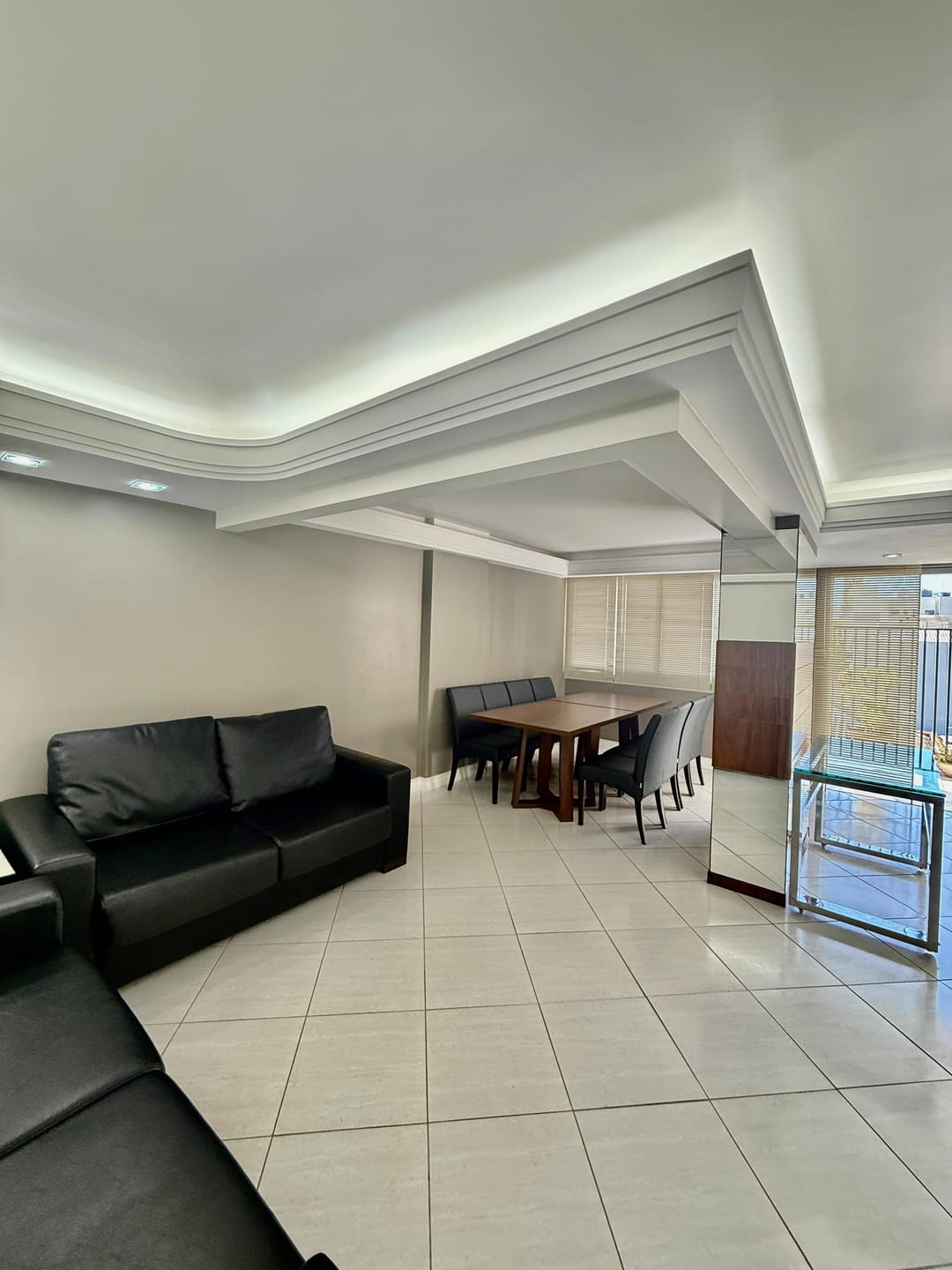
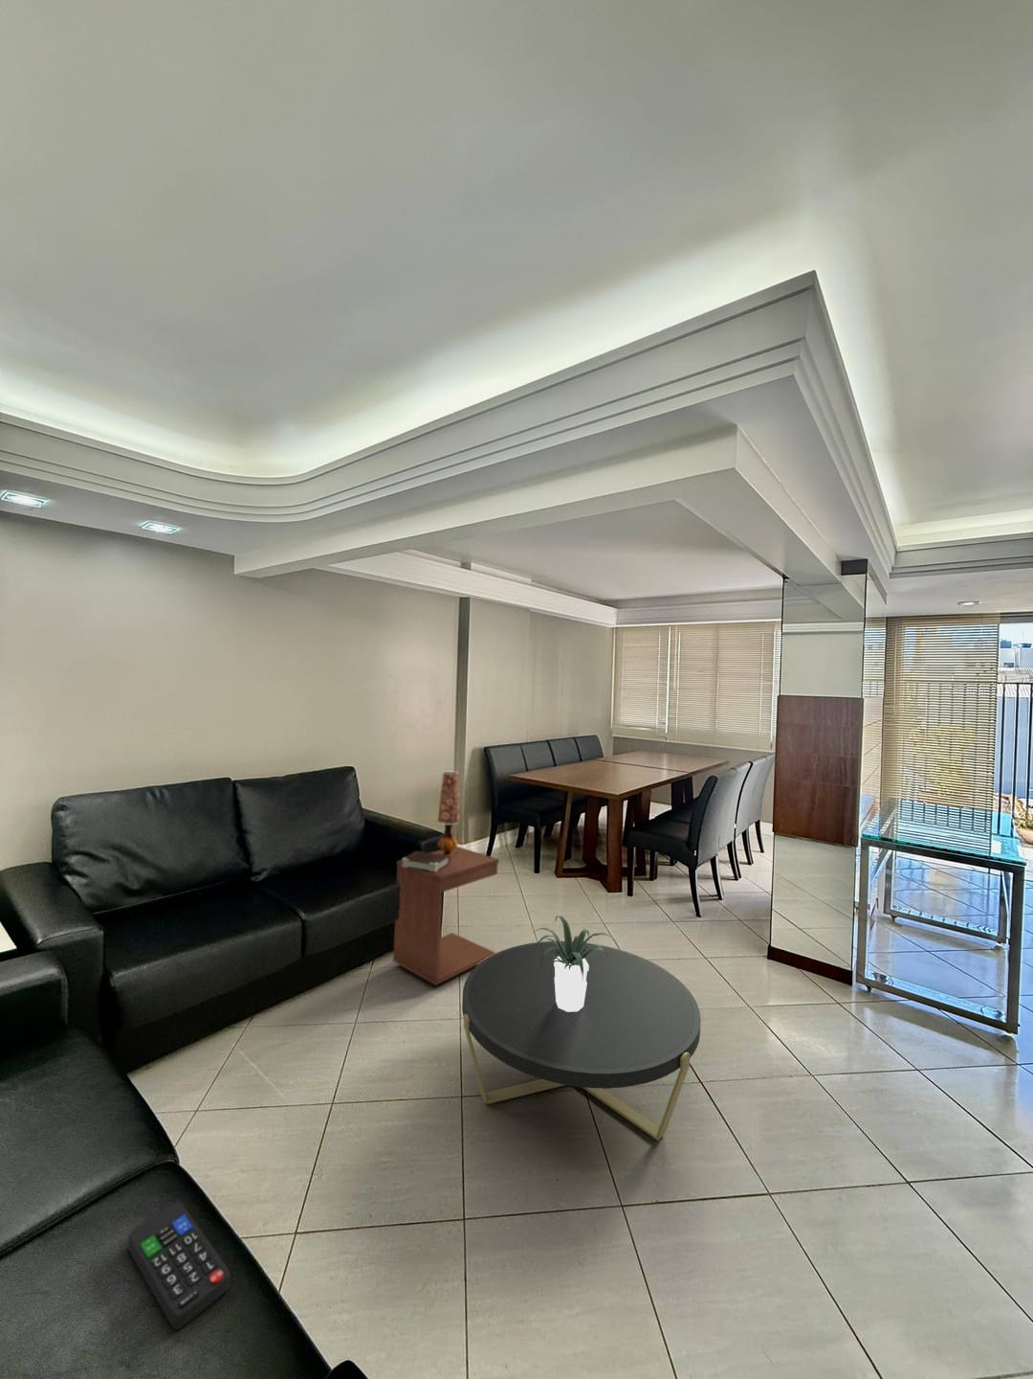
+ coffee table [461,940,702,1141]
+ side table [392,846,500,986]
+ remote control [127,1201,230,1330]
+ table lamp [436,771,460,857]
+ potted plant [533,914,621,1012]
+ book [400,850,450,872]
